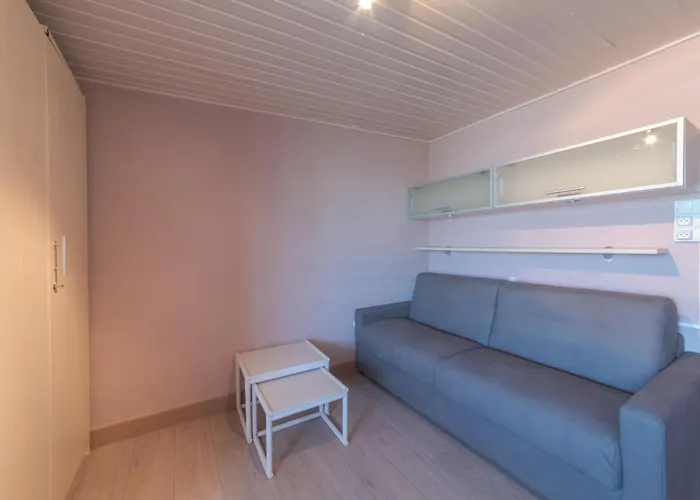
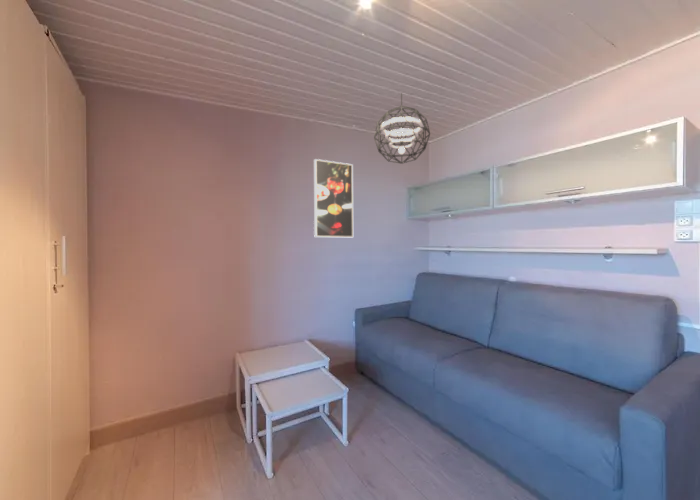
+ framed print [313,158,354,238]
+ pendant light [373,92,431,165]
